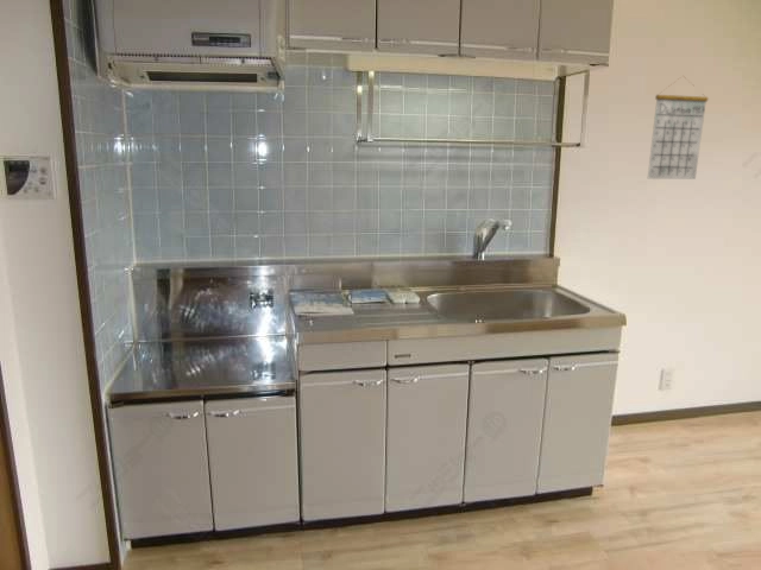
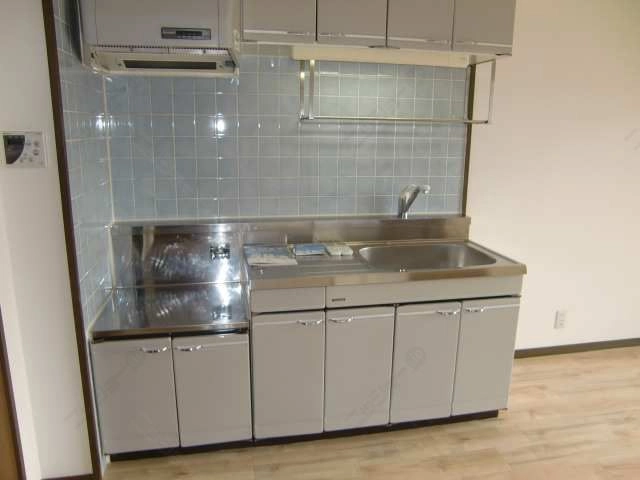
- calendar [647,75,710,180]
